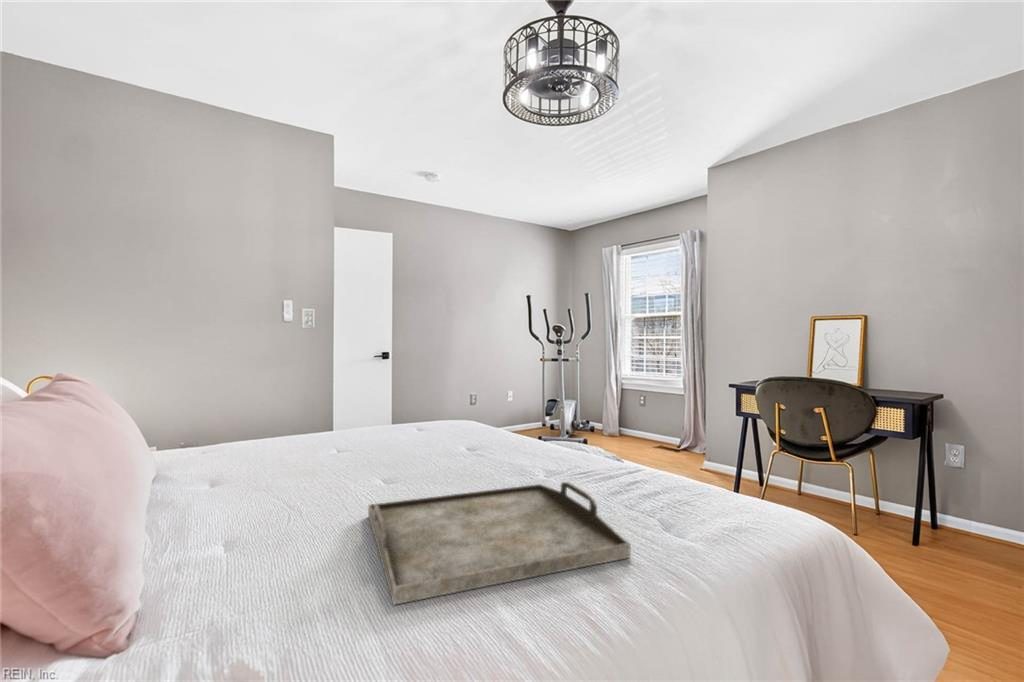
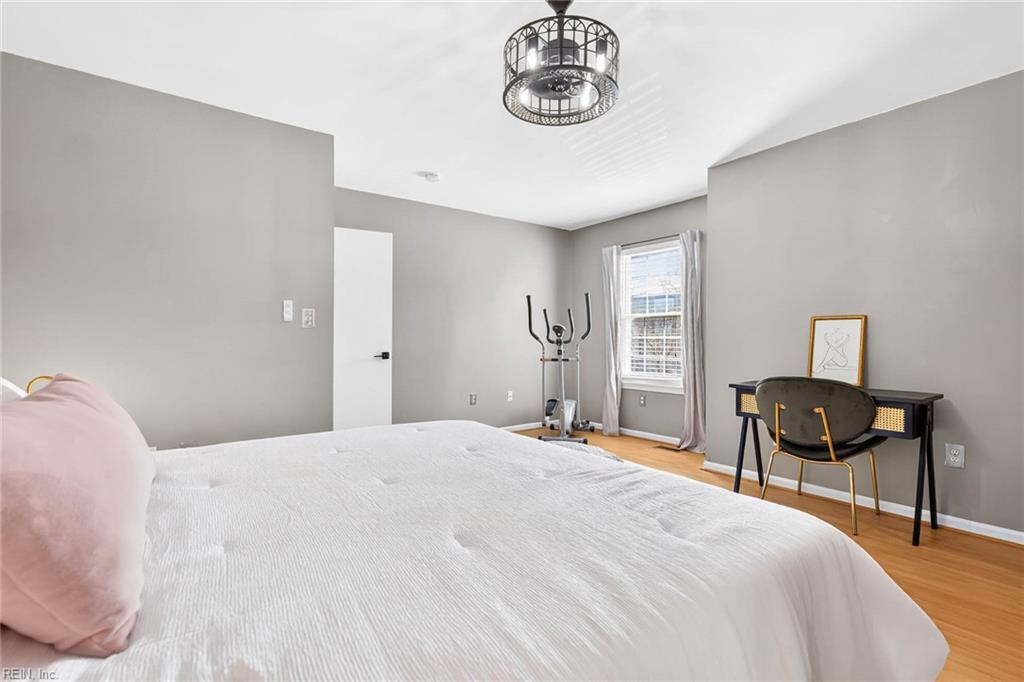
- serving tray [367,481,632,606]
